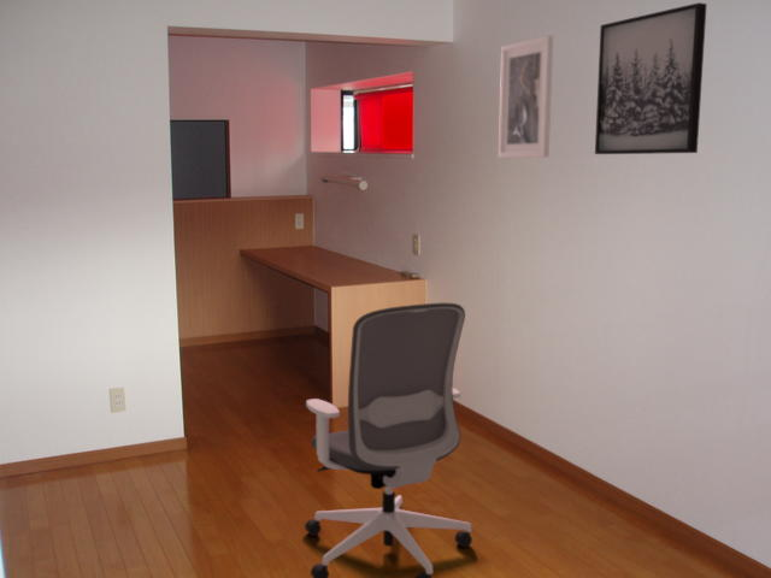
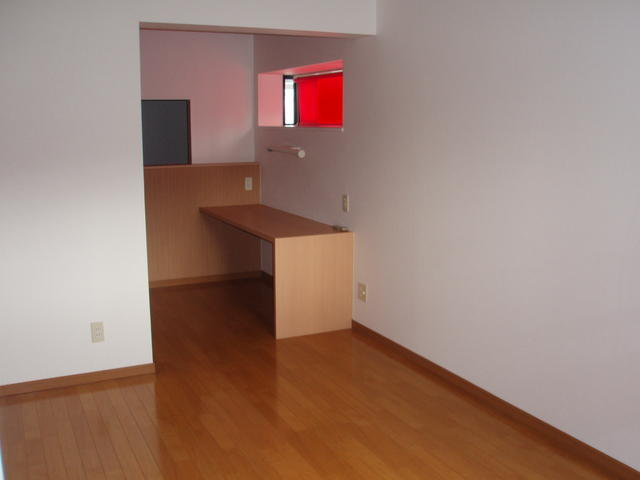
- office chair [304,301,473,578]
- wall art [594,1,708,155]
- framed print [498,34,554,159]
